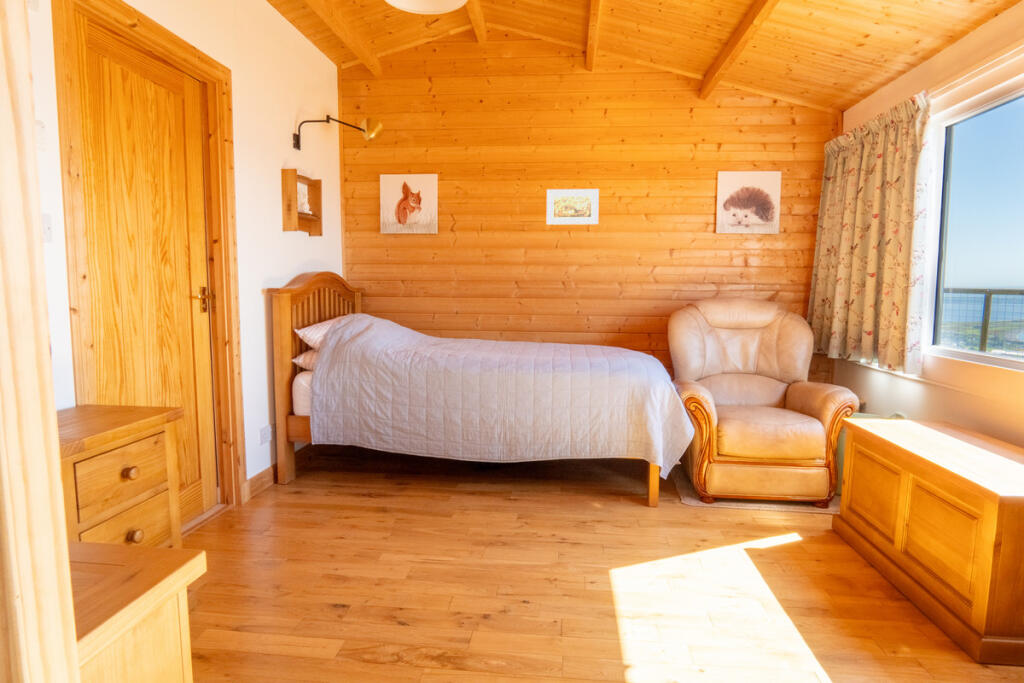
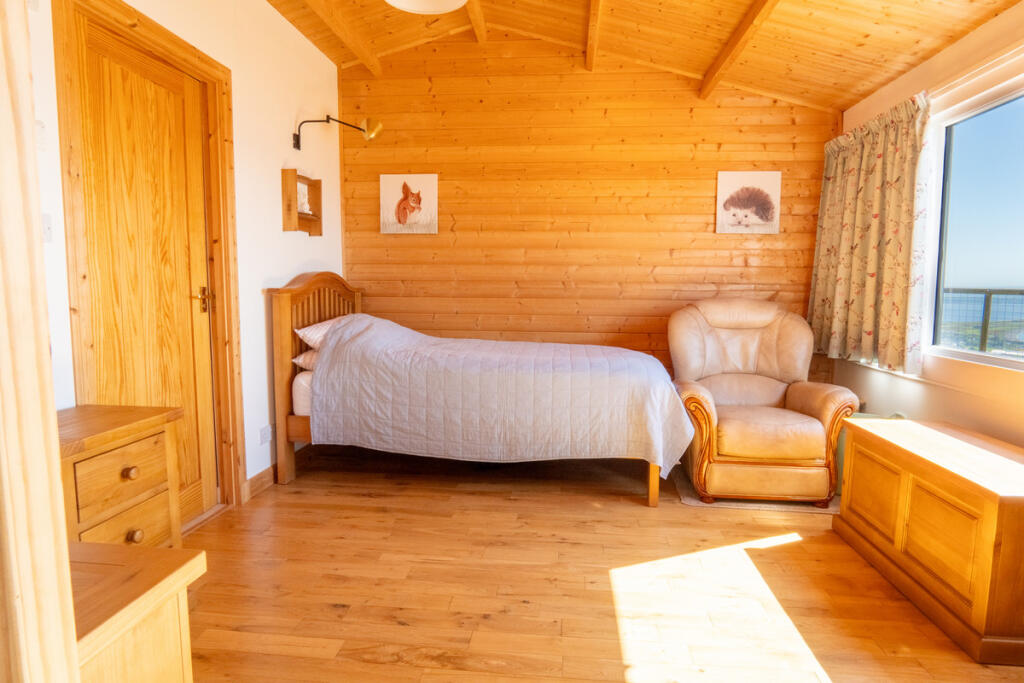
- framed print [546,188,600,226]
